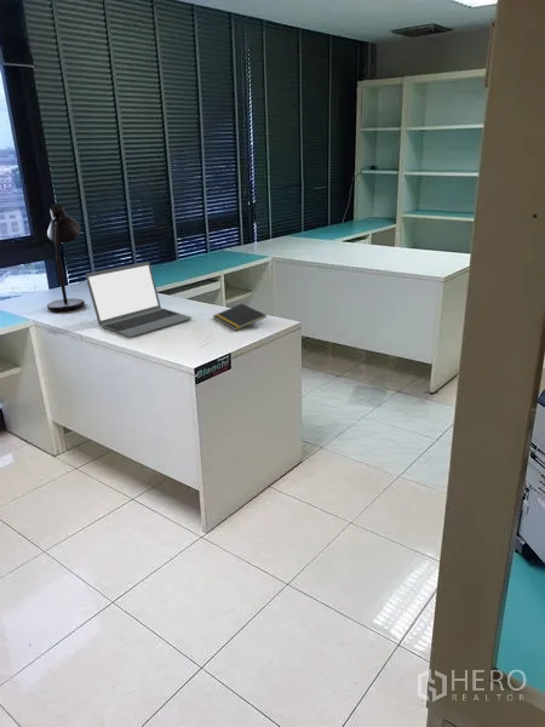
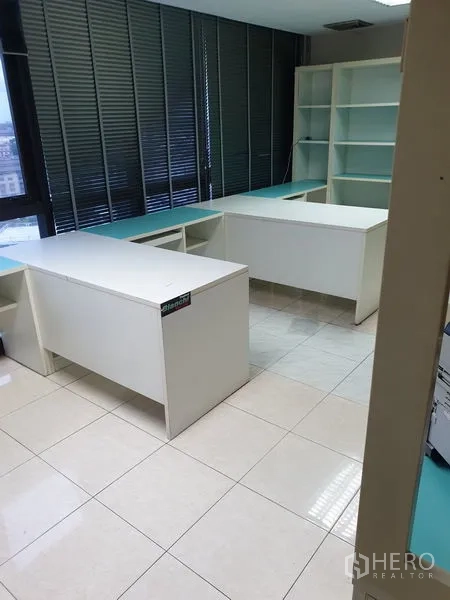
- desk lamp [46,202,86,313]
- notepad [212,303,268,332]
- laptop [85,261,194,338]
